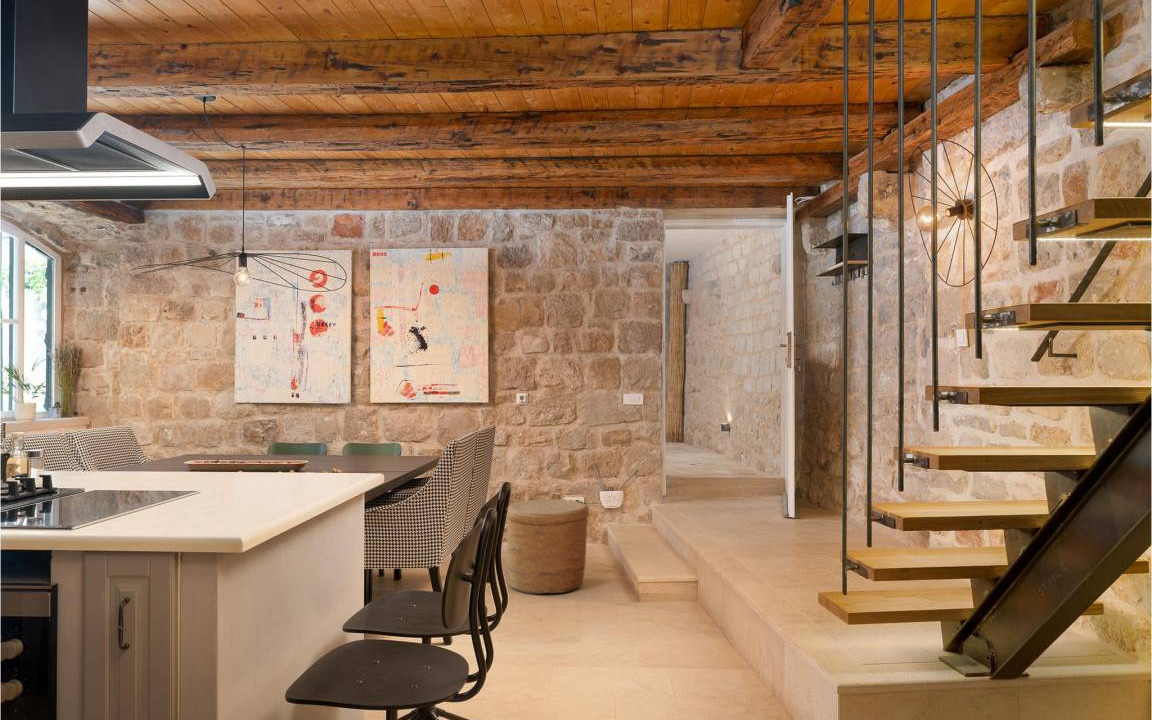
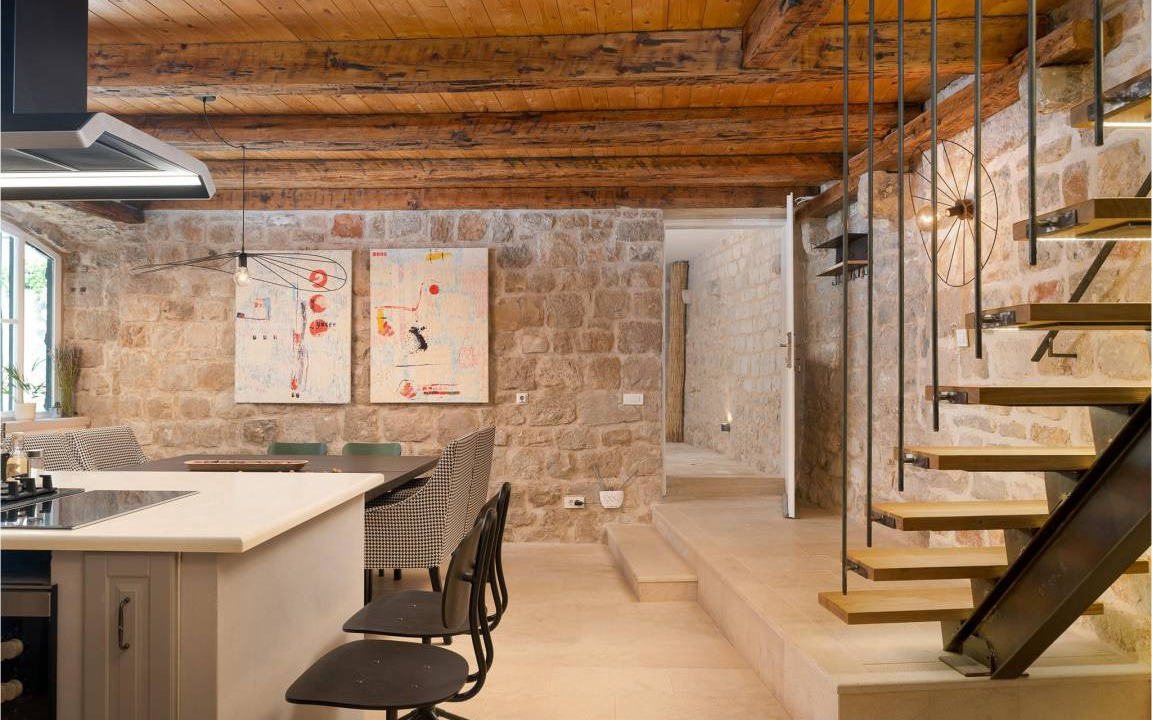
- basket [506,498,590,595]
